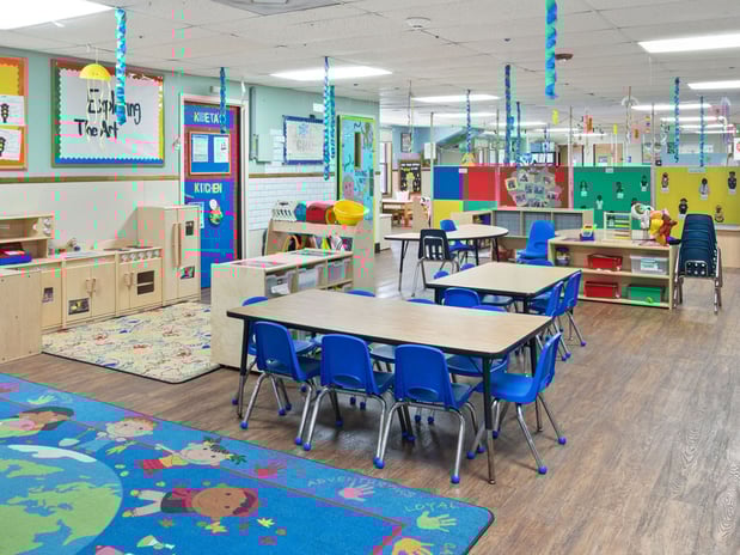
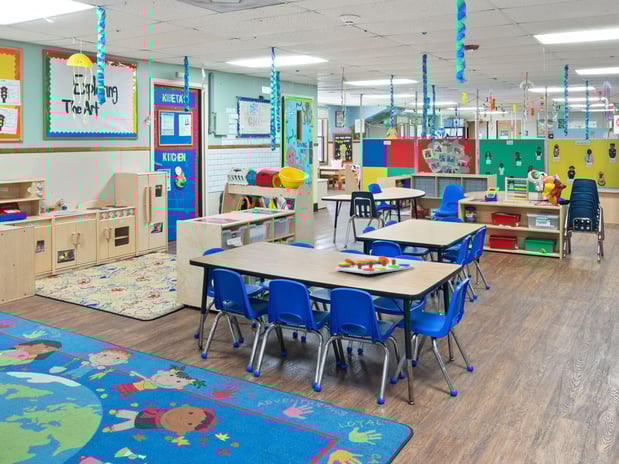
+ board game [335,255,414,275]
